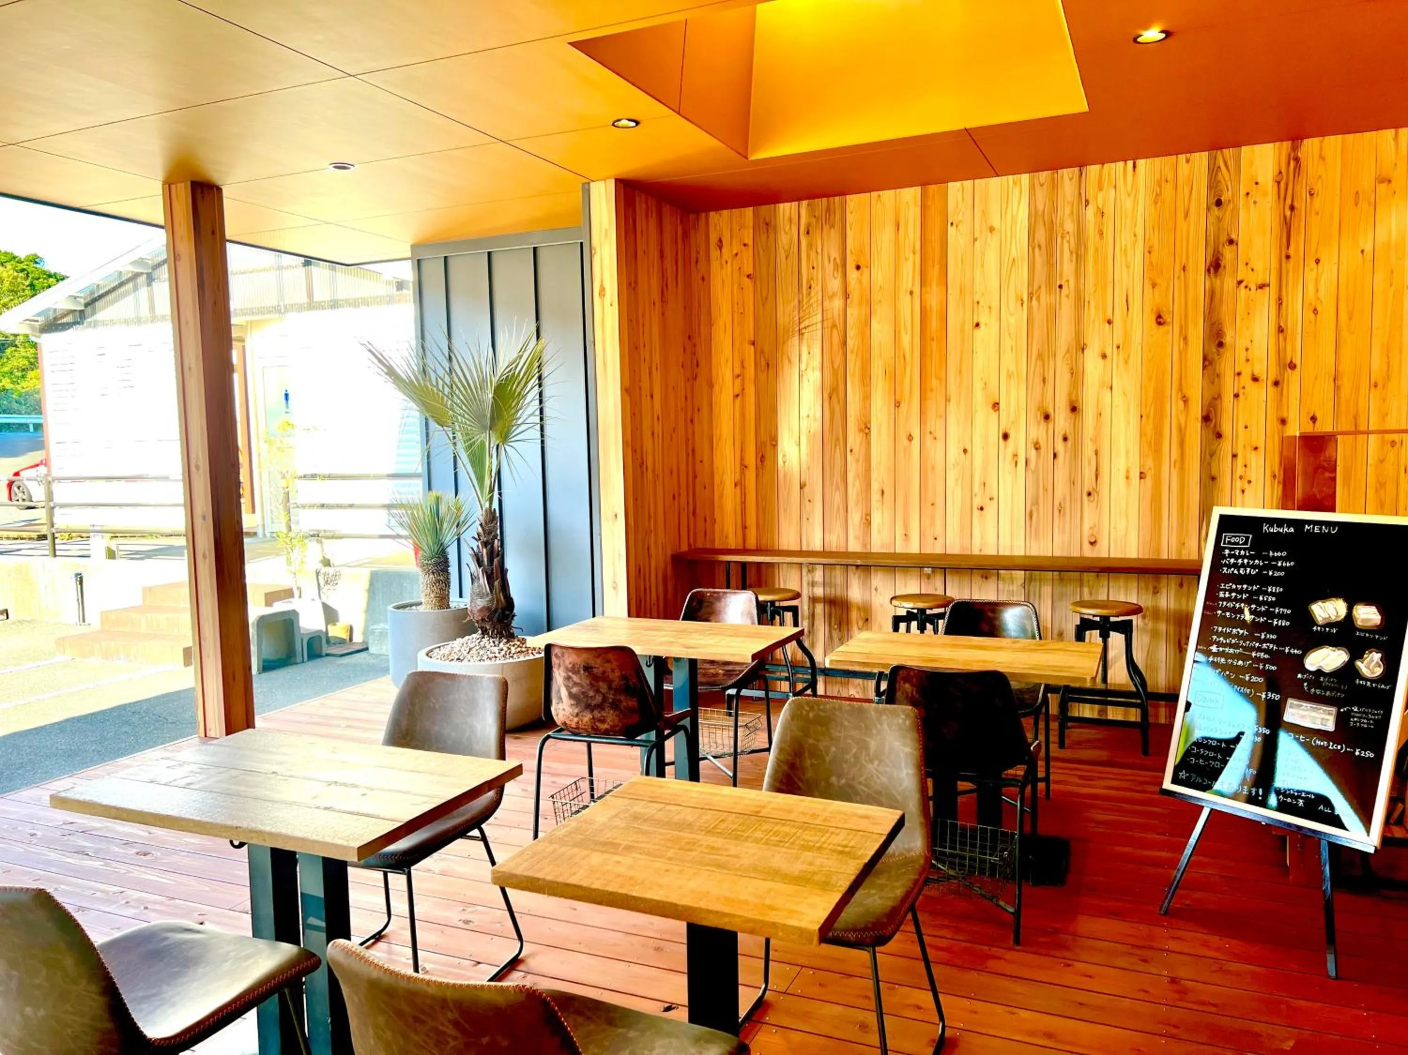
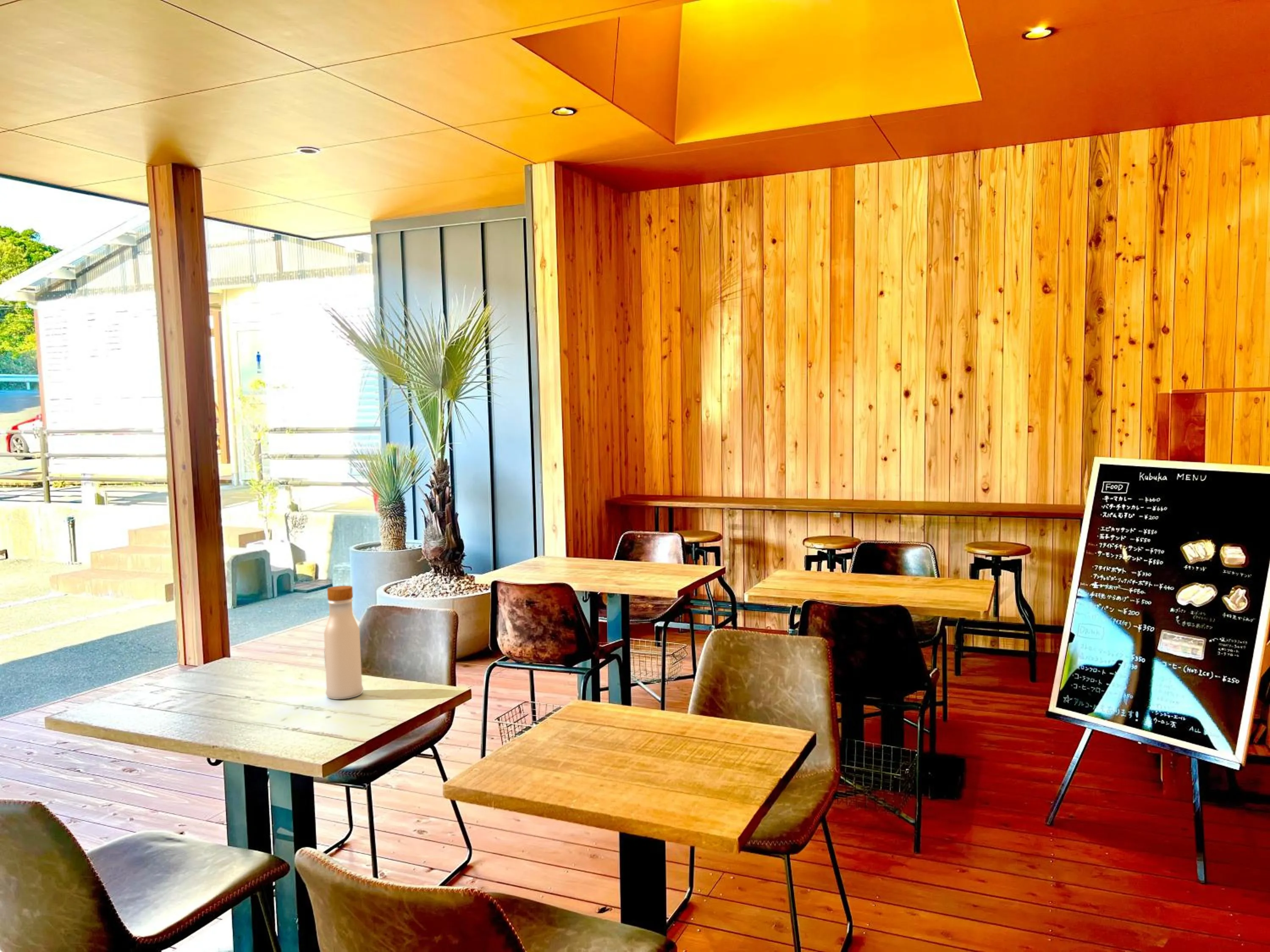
+ beverage bottle [323,585,364,700]
